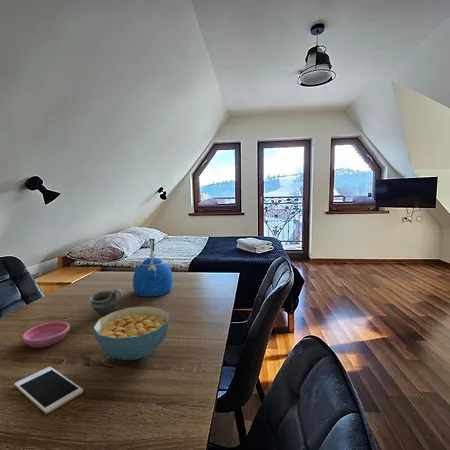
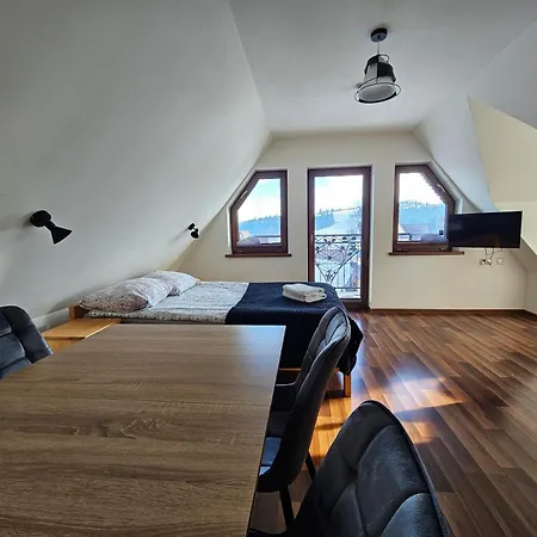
- cell phone [13,366,84,415]
- cereal bowl [92,306,170,361]
- saucer [21,321,71,349]
- cup [89,288,124,316]
- kettle [132,238,174,298]
